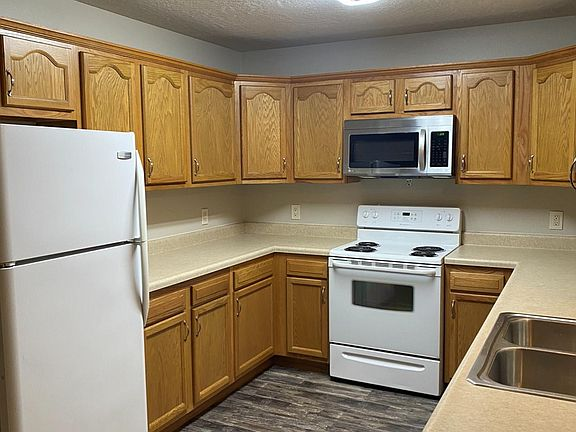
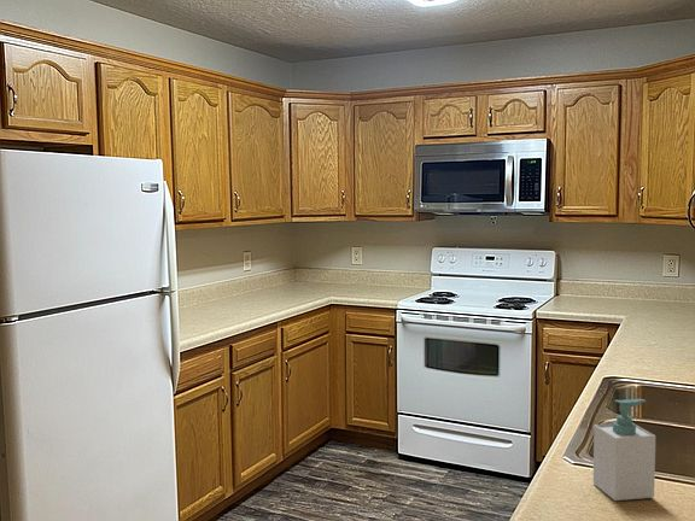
+ soap bottle [592,398,656,502]
